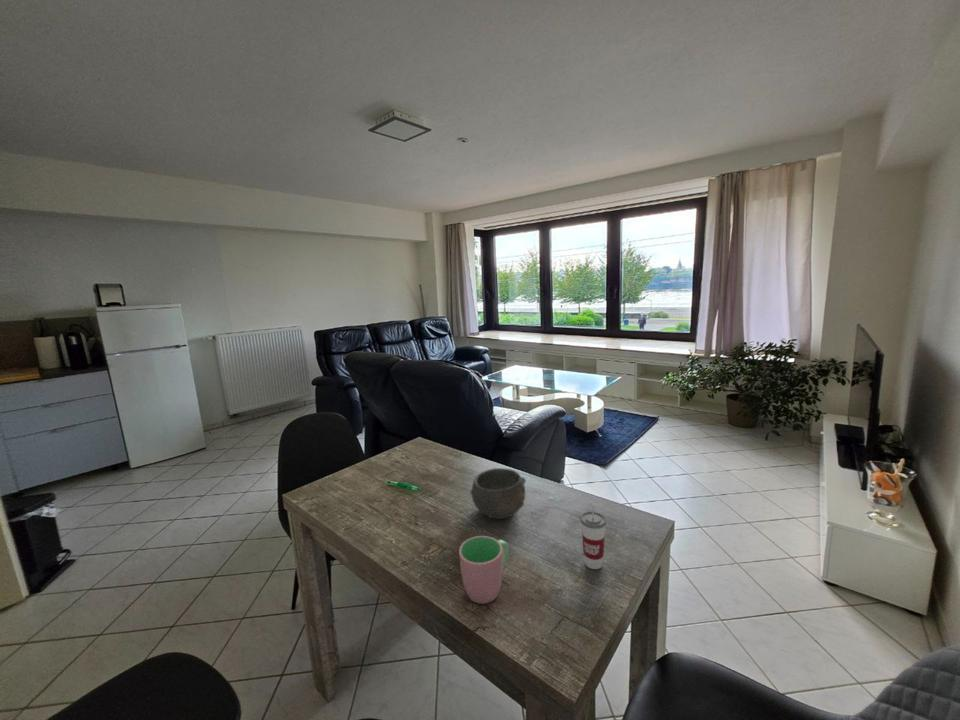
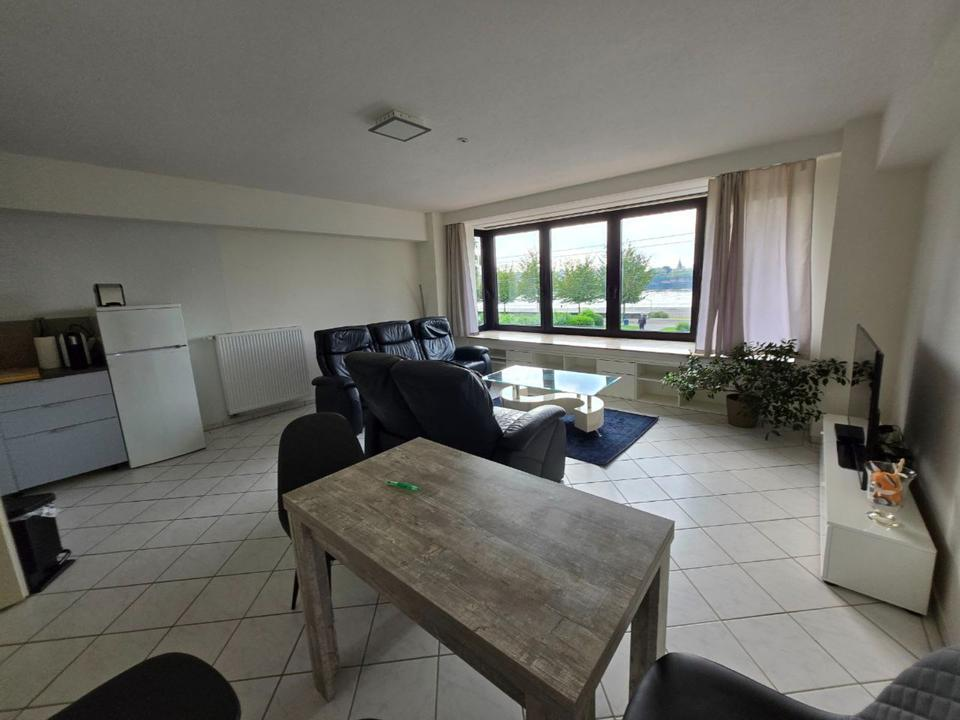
- bowl [469,467,527,520]
- cup [458,535,510,605]
- cup [579,502,607,570]
